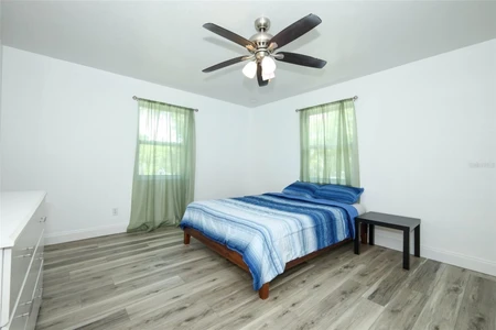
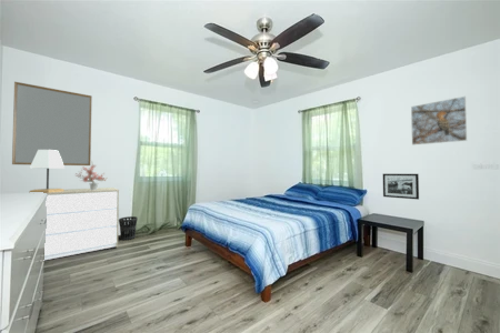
+ dresser [43,186,120,261]
+ potted plant [73,159,107,190]
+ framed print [410,95,468,147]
+ lamp [29,150,66,194]
+ home mirror [11,81,93,167]
+ wastebasket [118,215,139,241]
+ picture frame [382,173,420,200]
